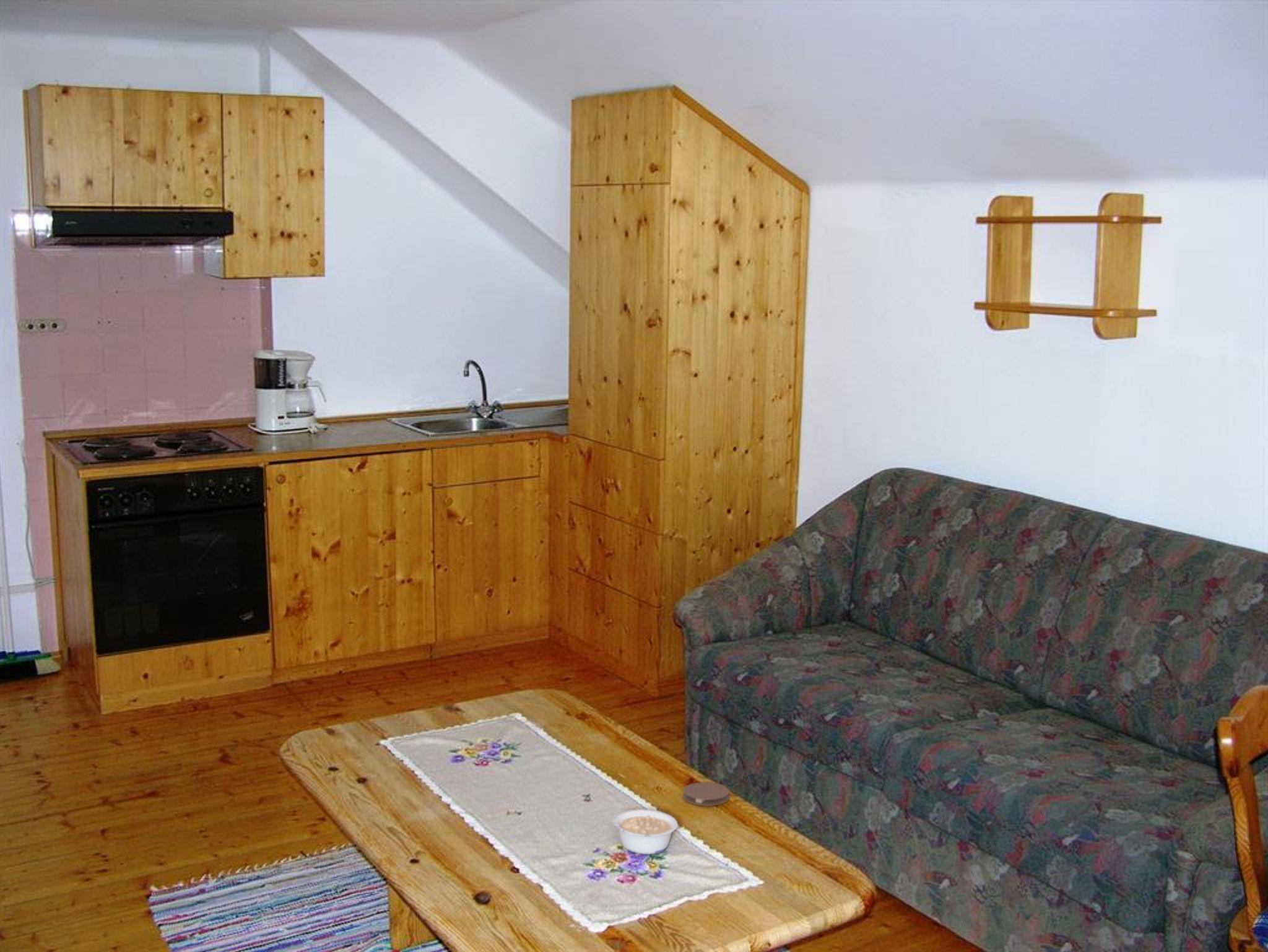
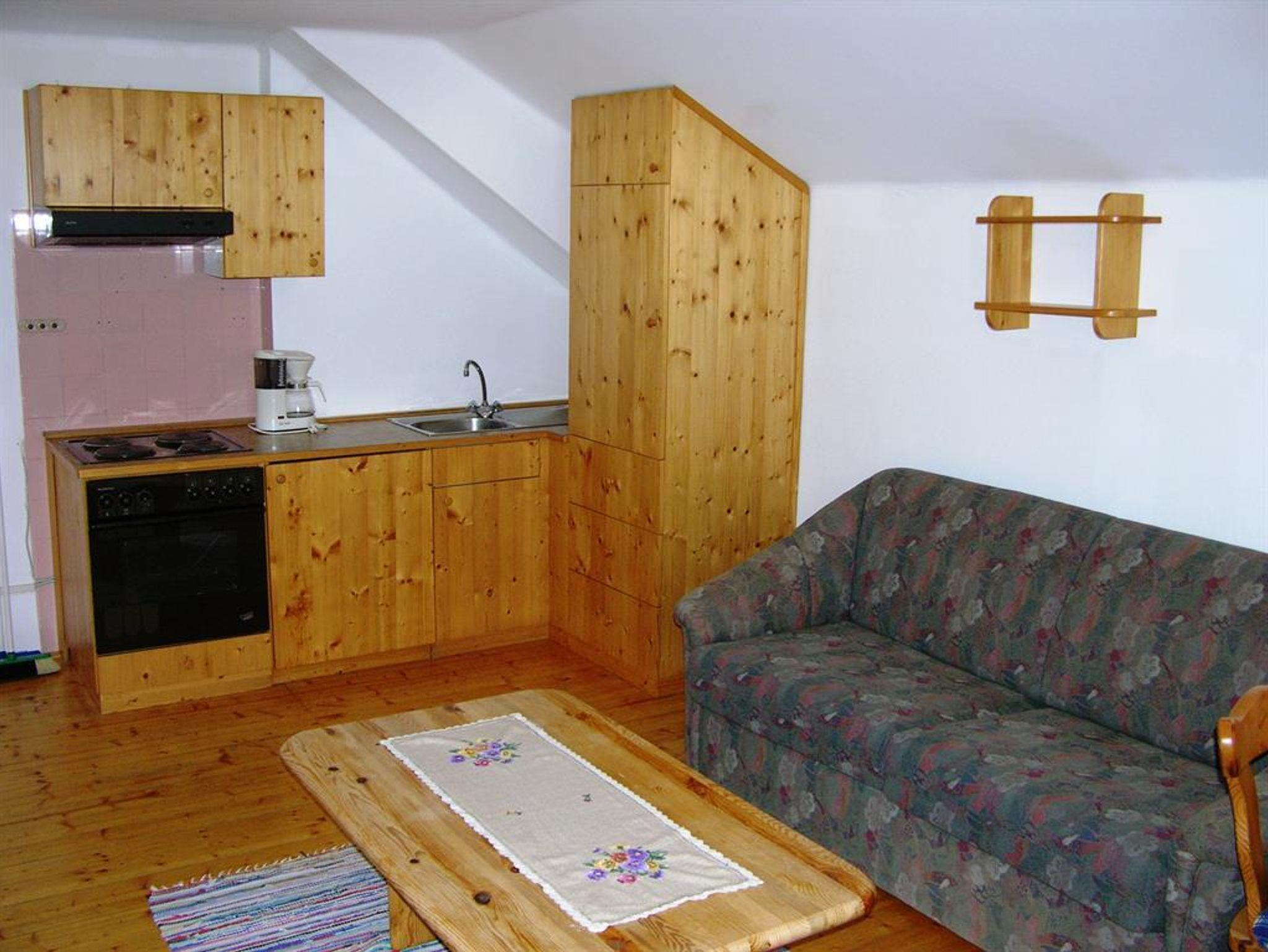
- coaster [682,782,730,807]
- legume [612,808,679,855]
